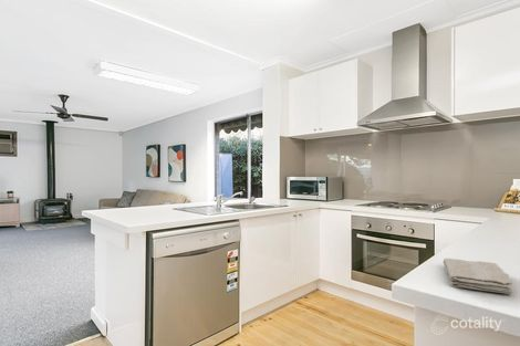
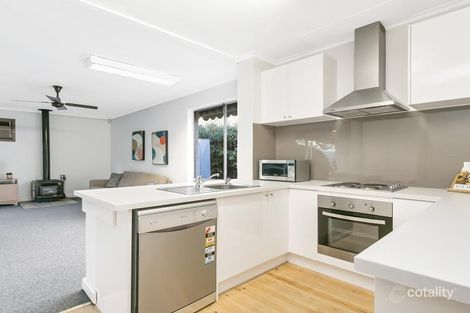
- washcloth [443,258,513,295]
